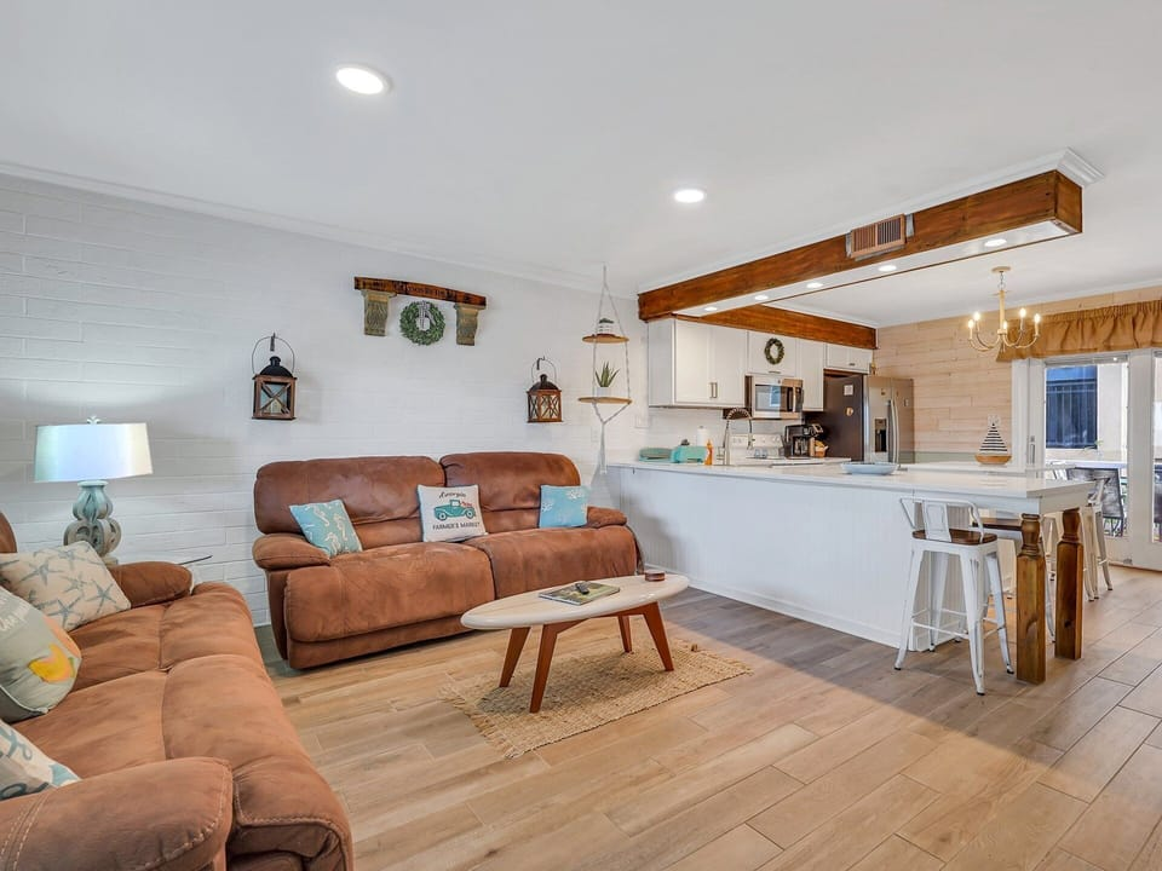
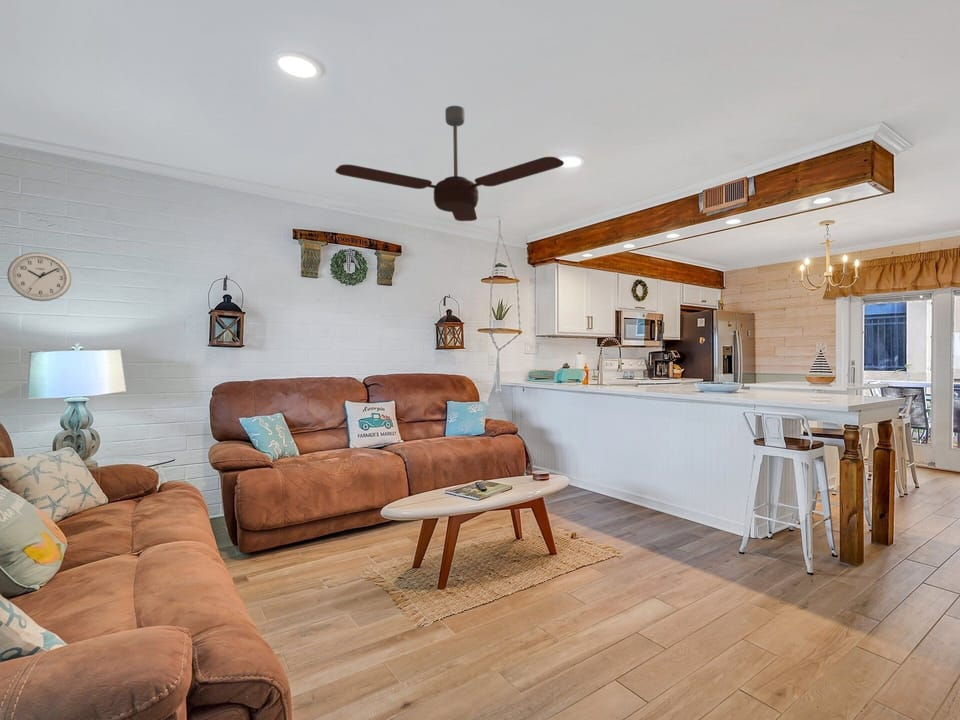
+ wall clock [6,252,72,302]
+ ceiling fan [334,105,565,222]
